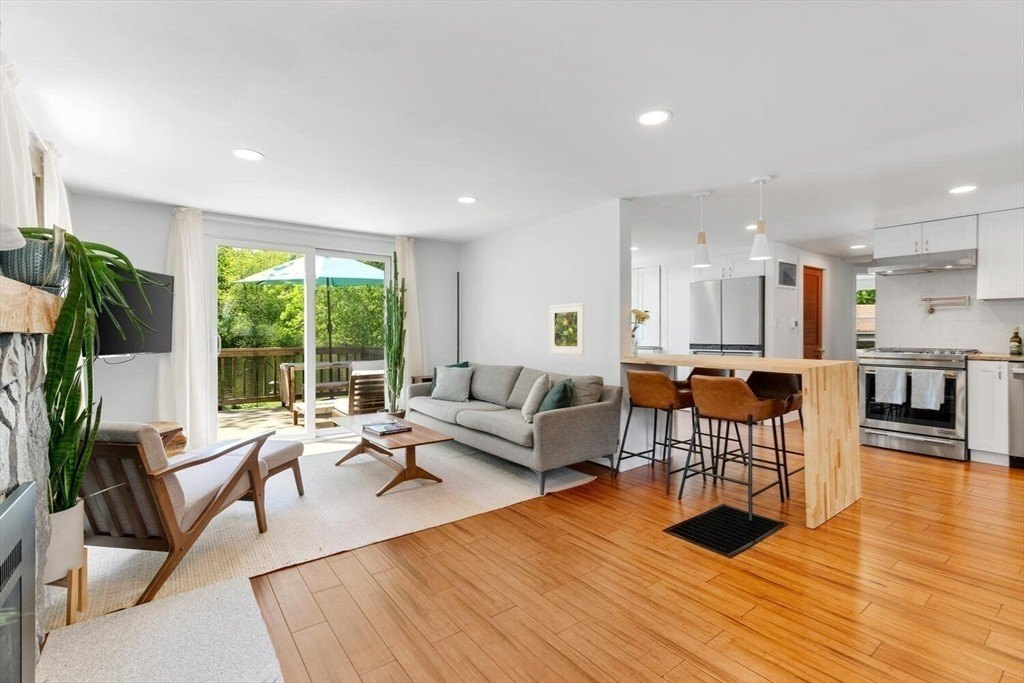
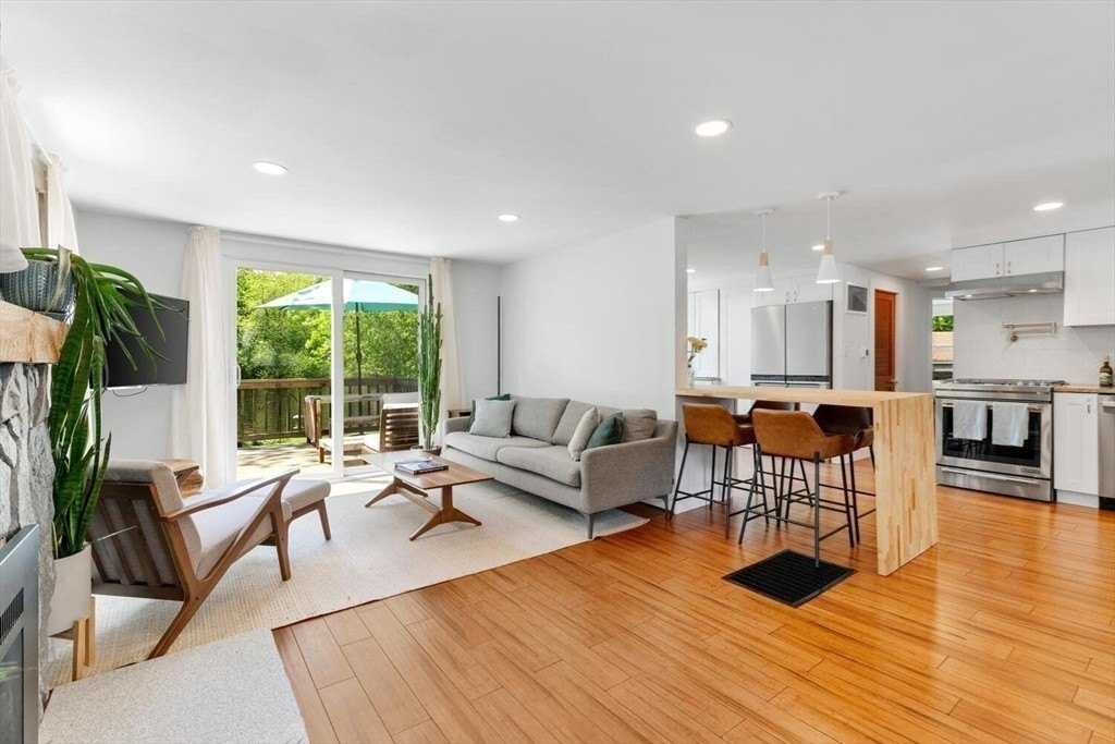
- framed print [548,302,585,356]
